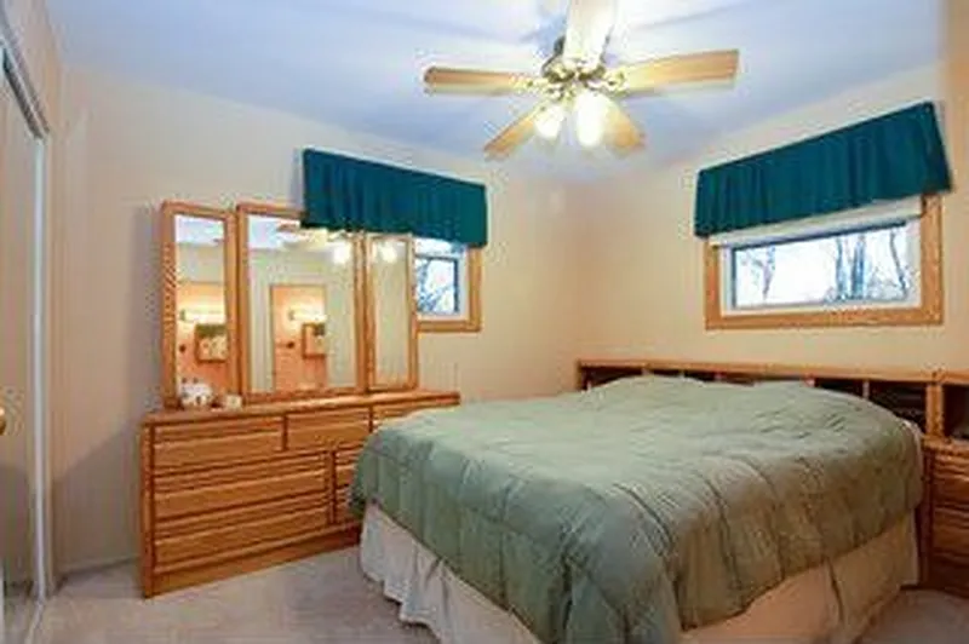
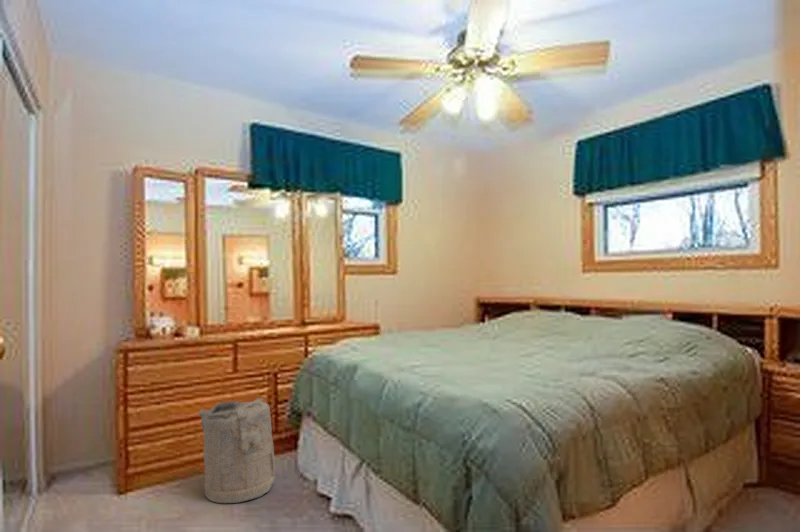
+ laundry hamper [197,397,276,505]
